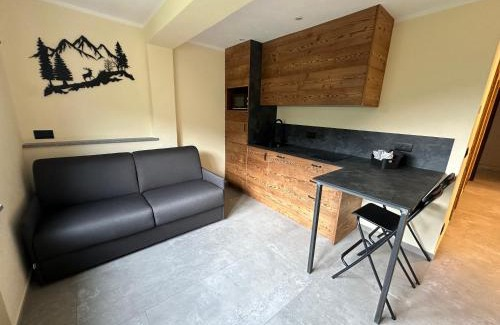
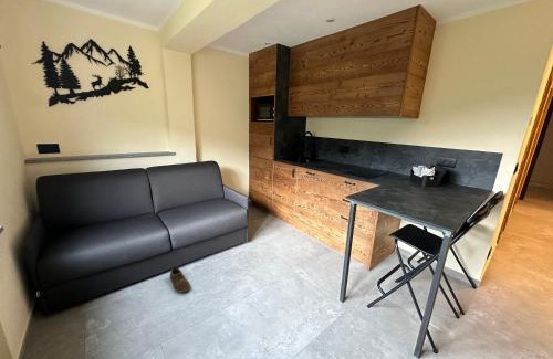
+ shoe [169,265,192,294]
